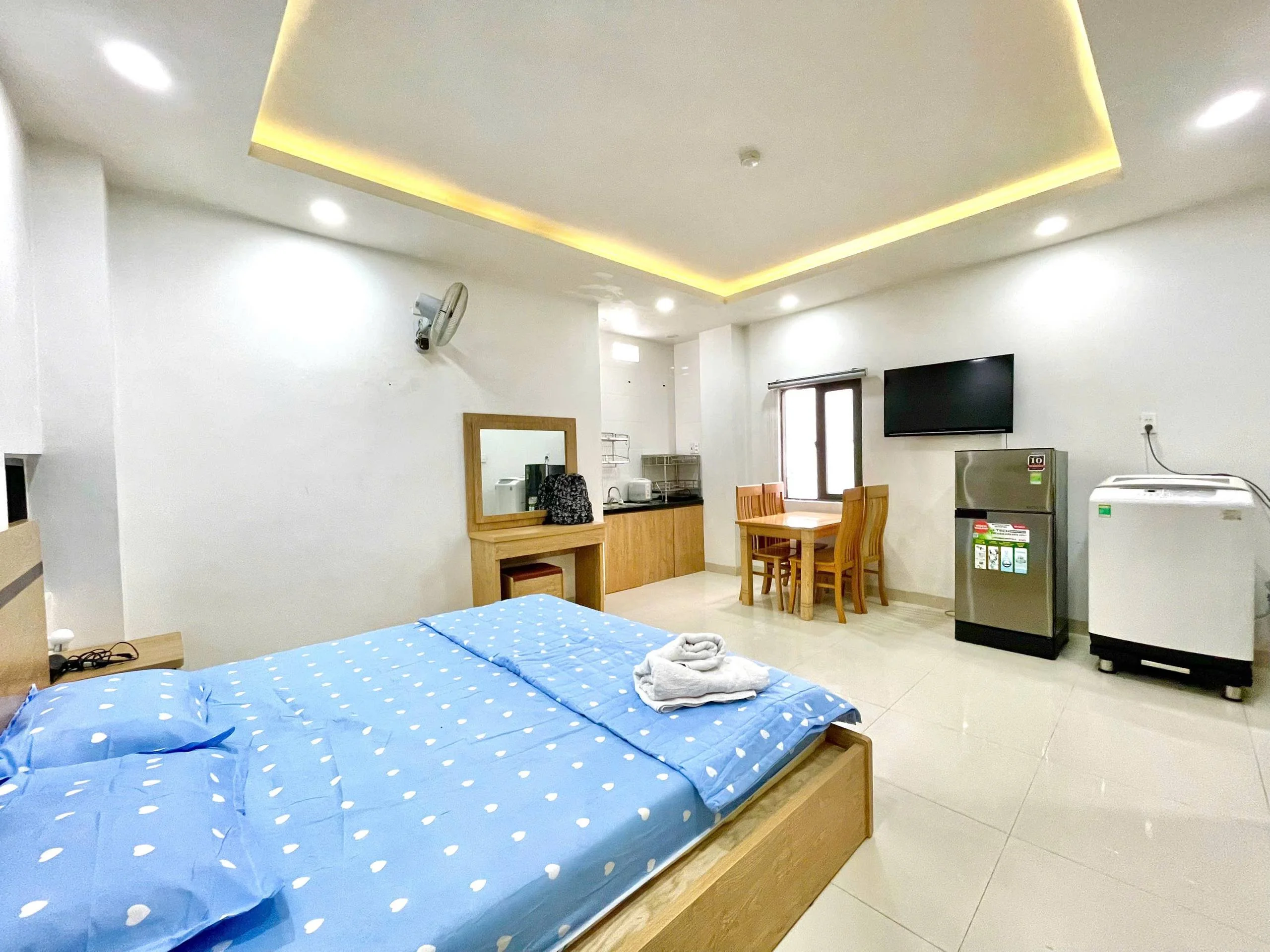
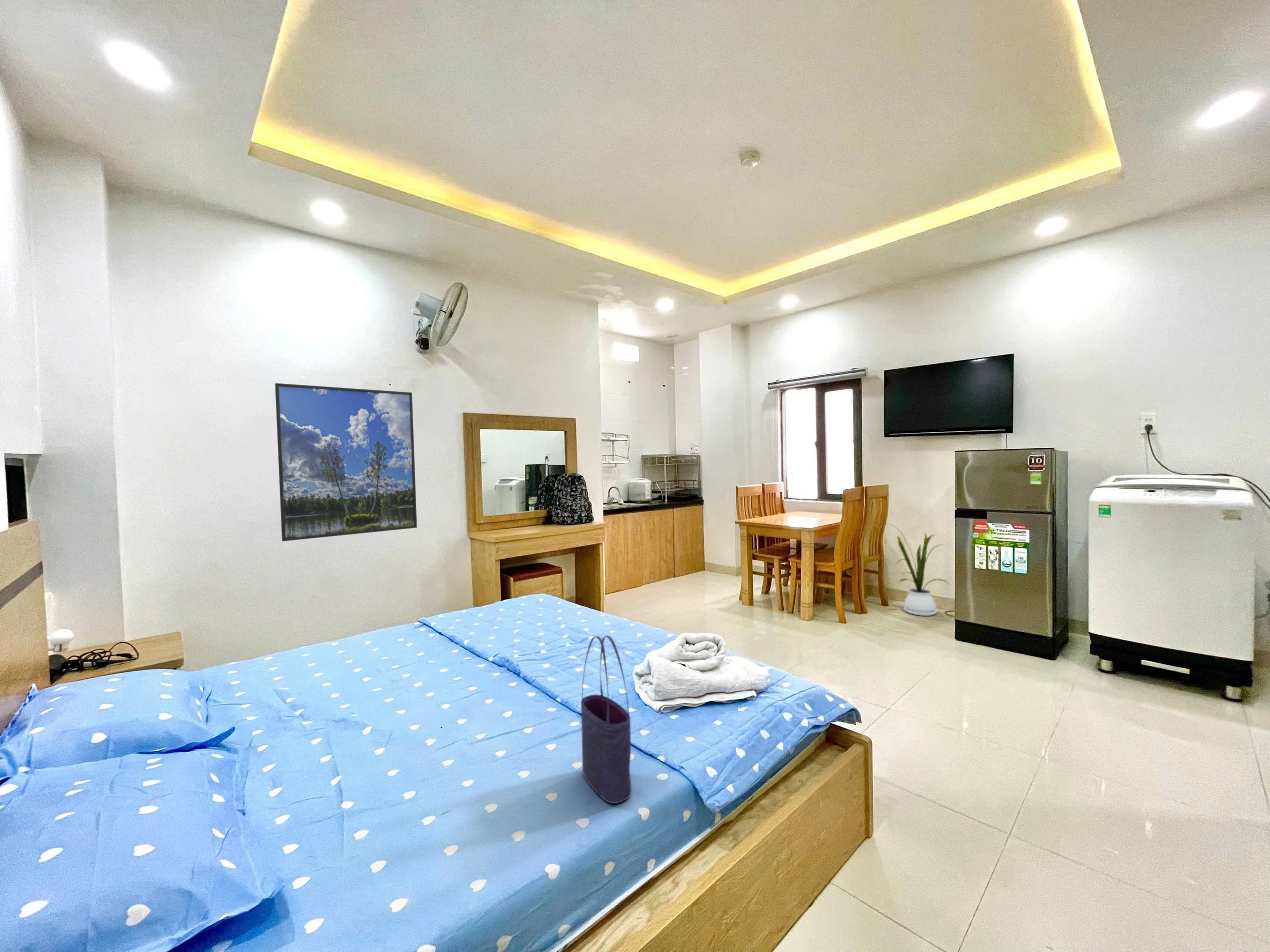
+ tote bag [580,635,632,804]
+ house plant [886,523,950,616]
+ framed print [274,383,418,542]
